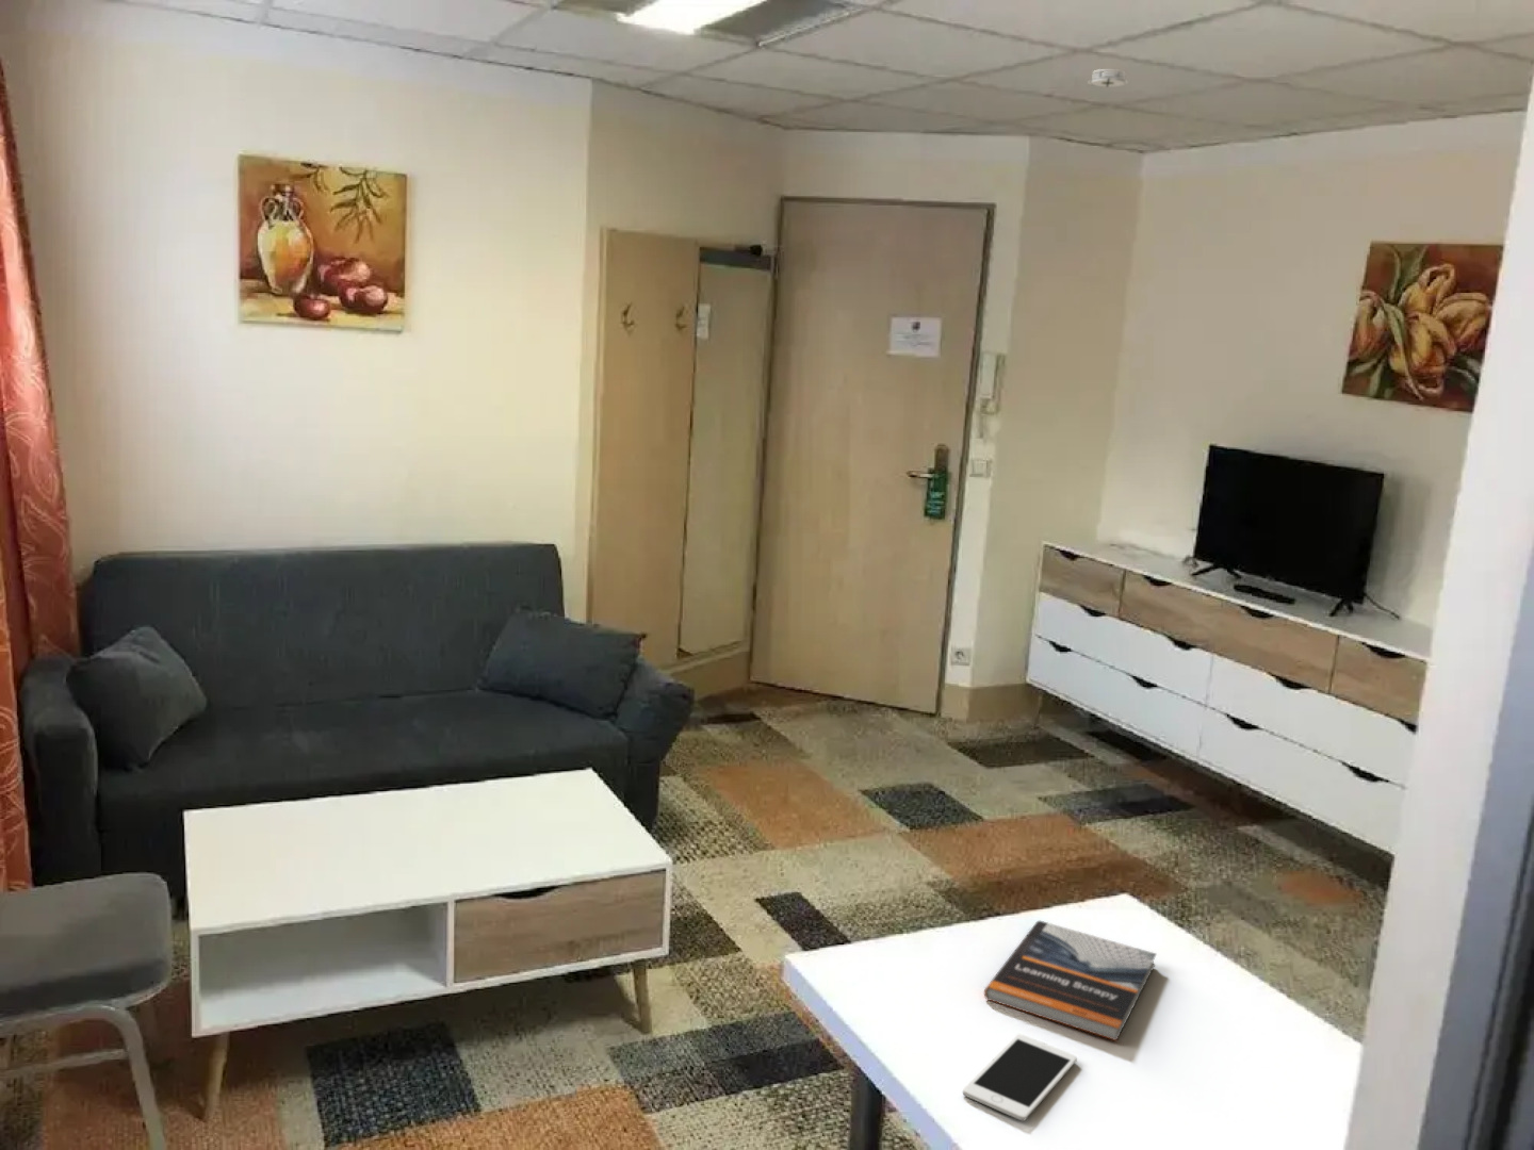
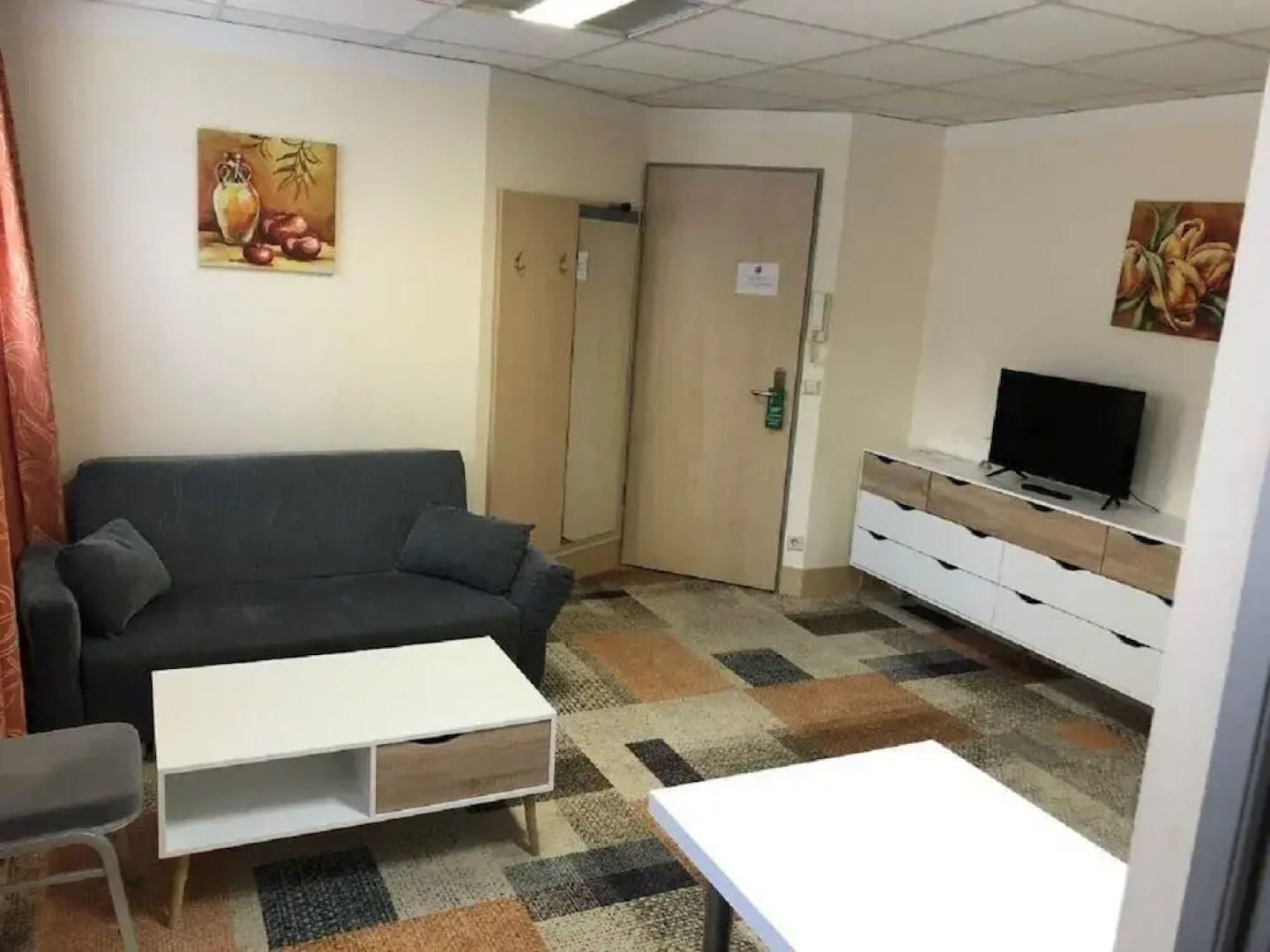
- cell phone [961,1033,1079,1121]
- smoke detector [1087,68,1129,88]
- book [983,920,1158,1041]
